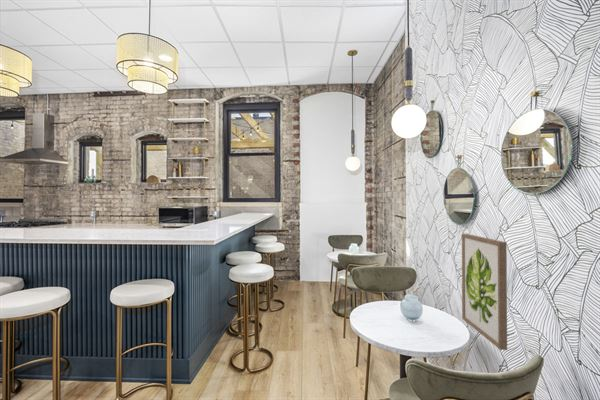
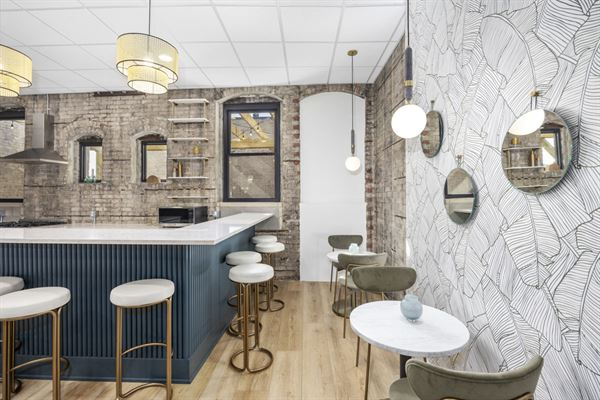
- wall art [461,233,508,351]
